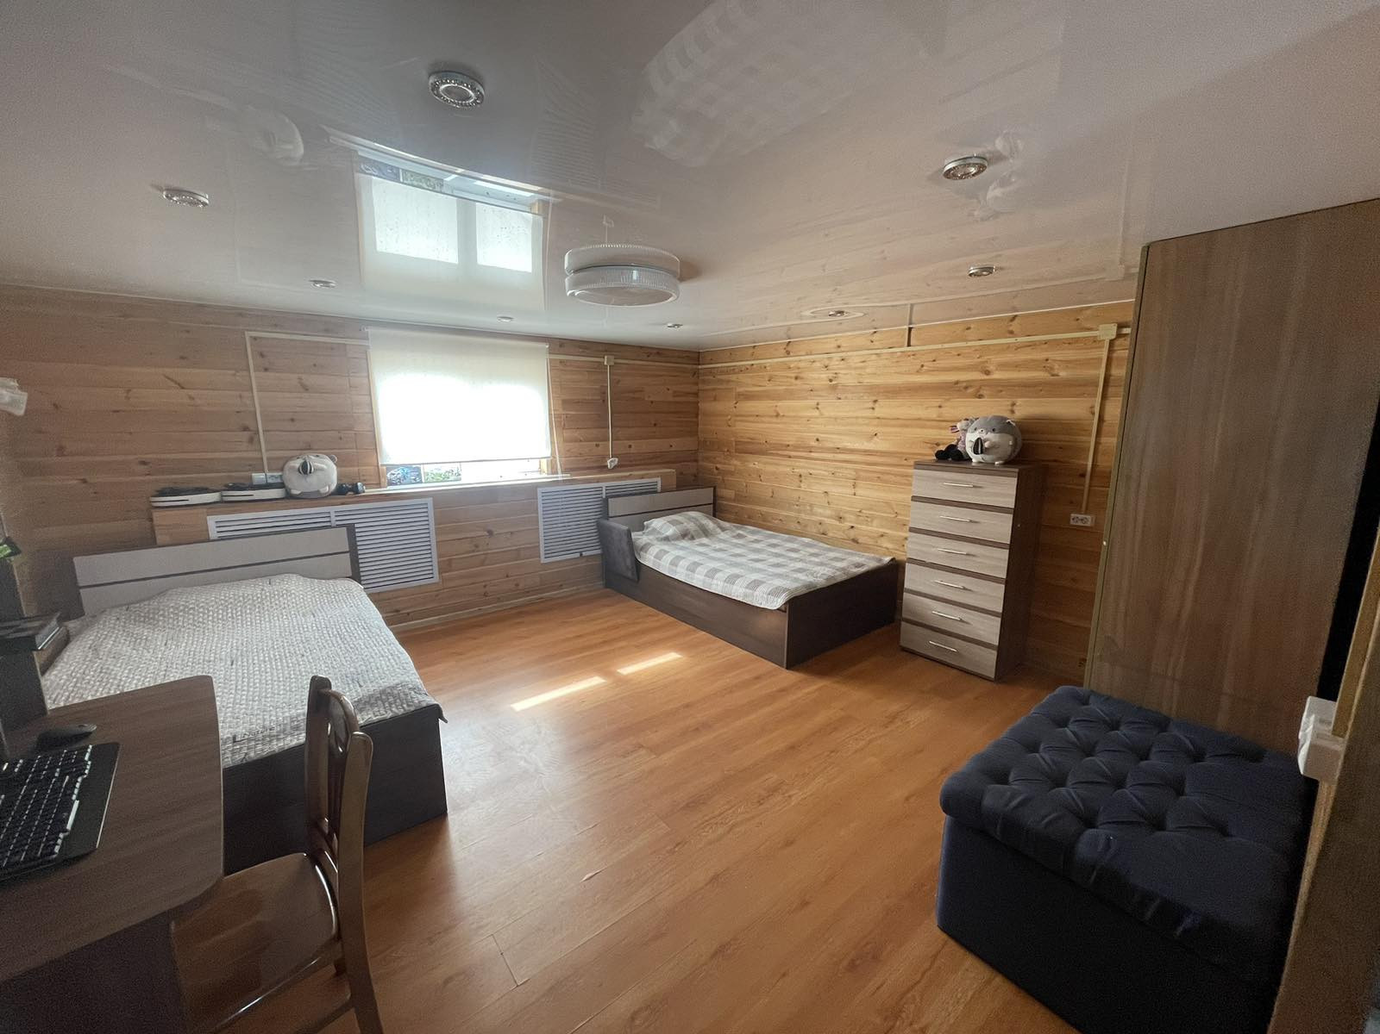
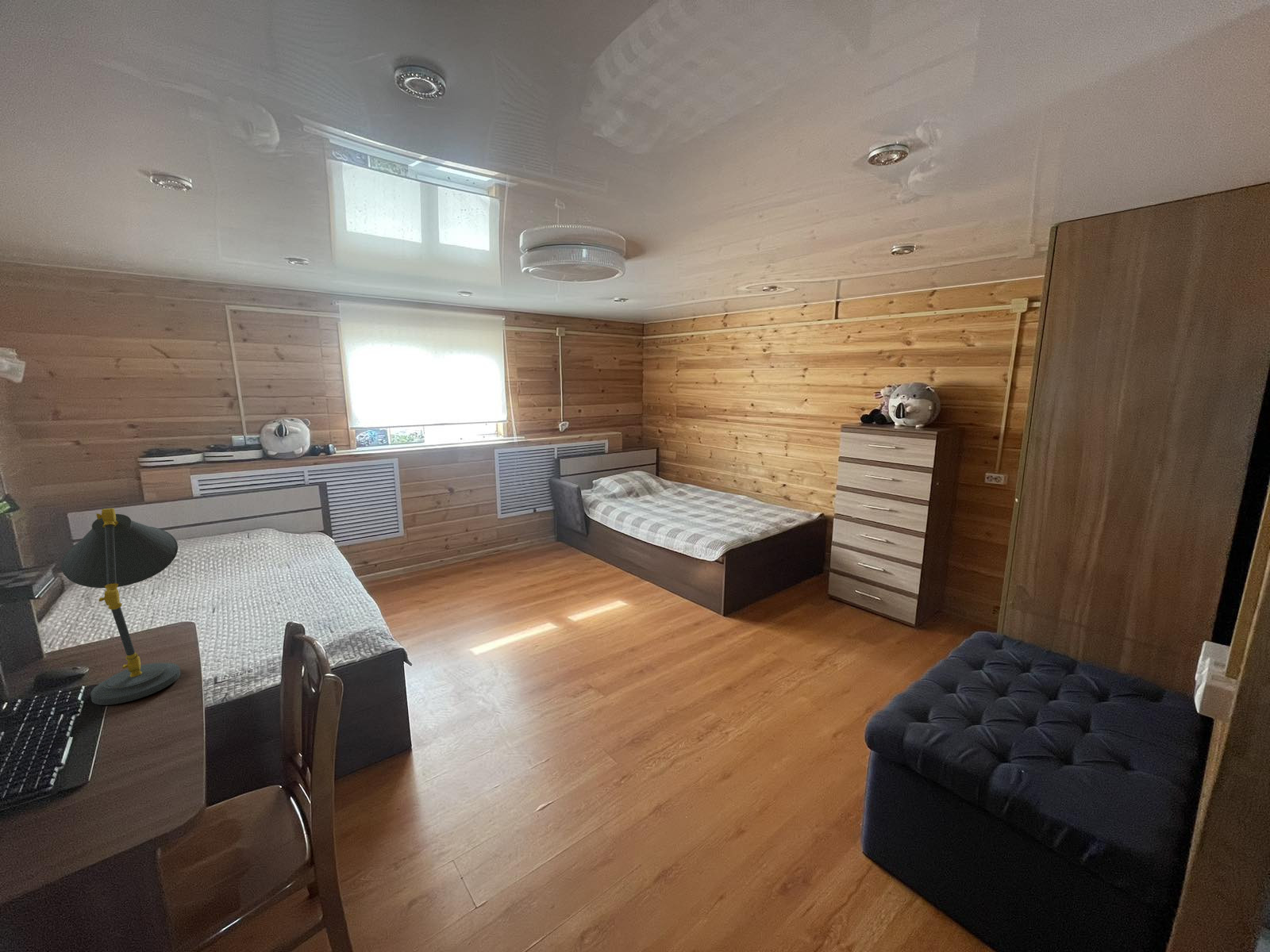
+ desk lamp [60,507,181,706]
